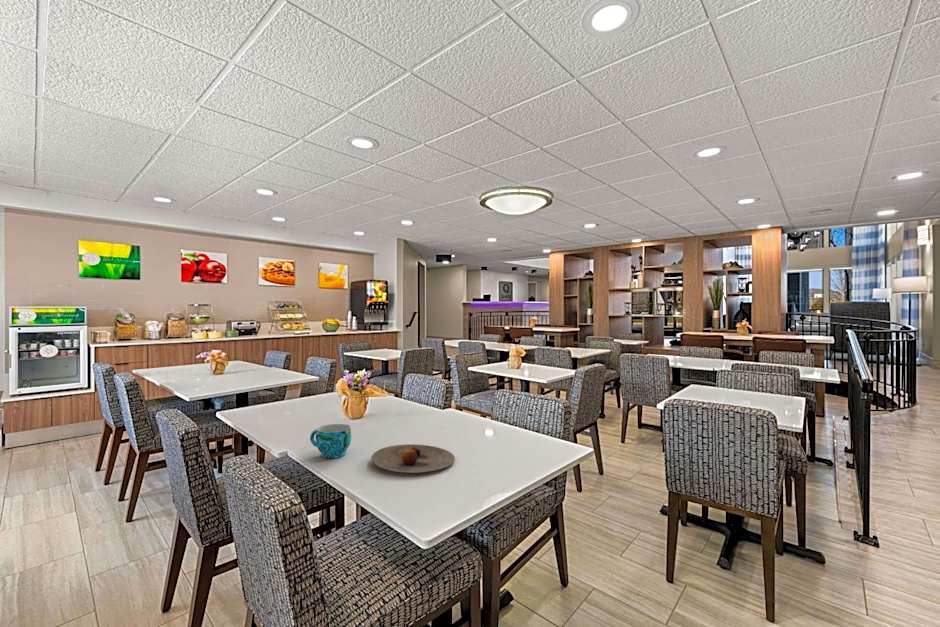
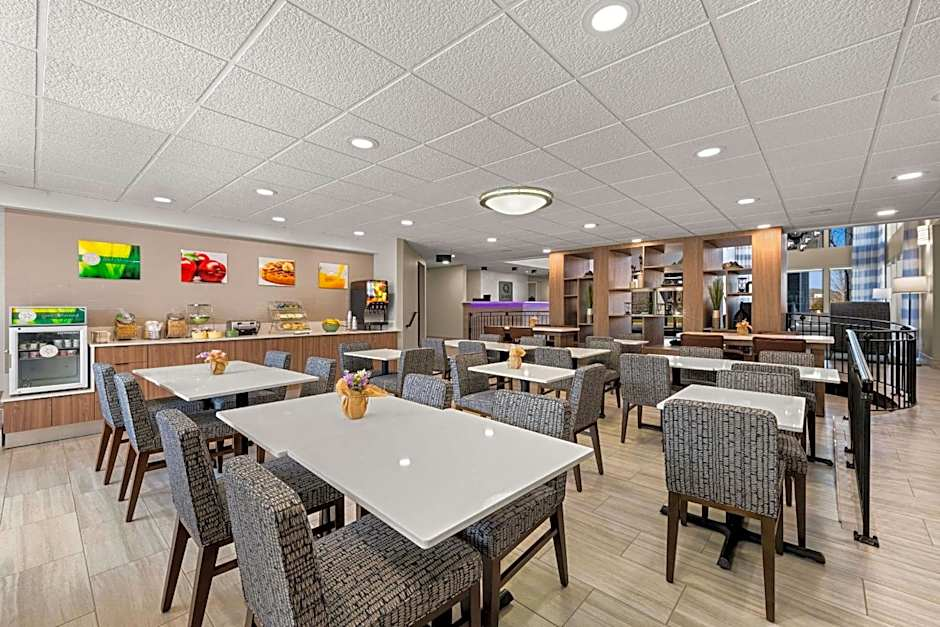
- cup [309,423,352,459]
- plate [370,443,456,474]
